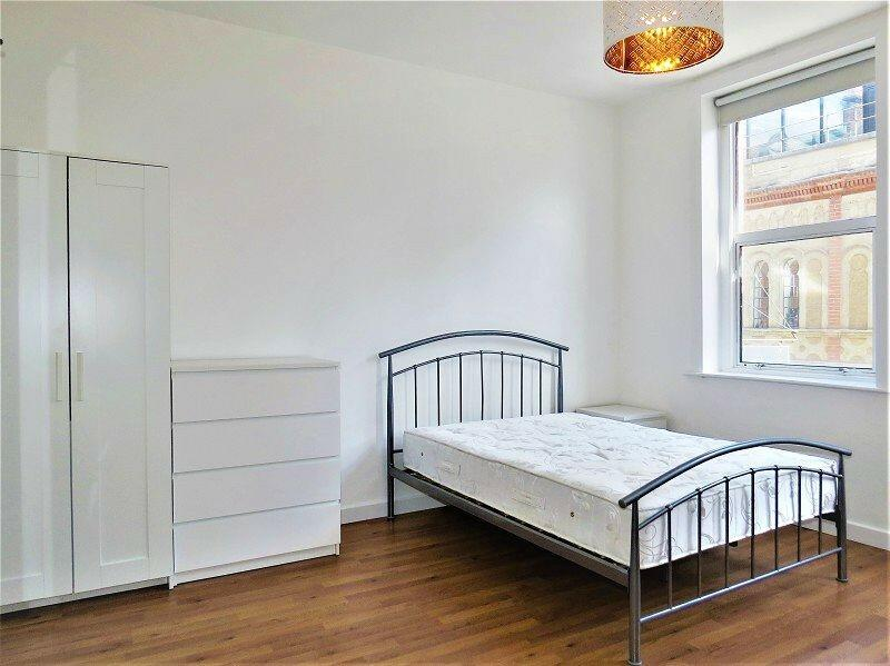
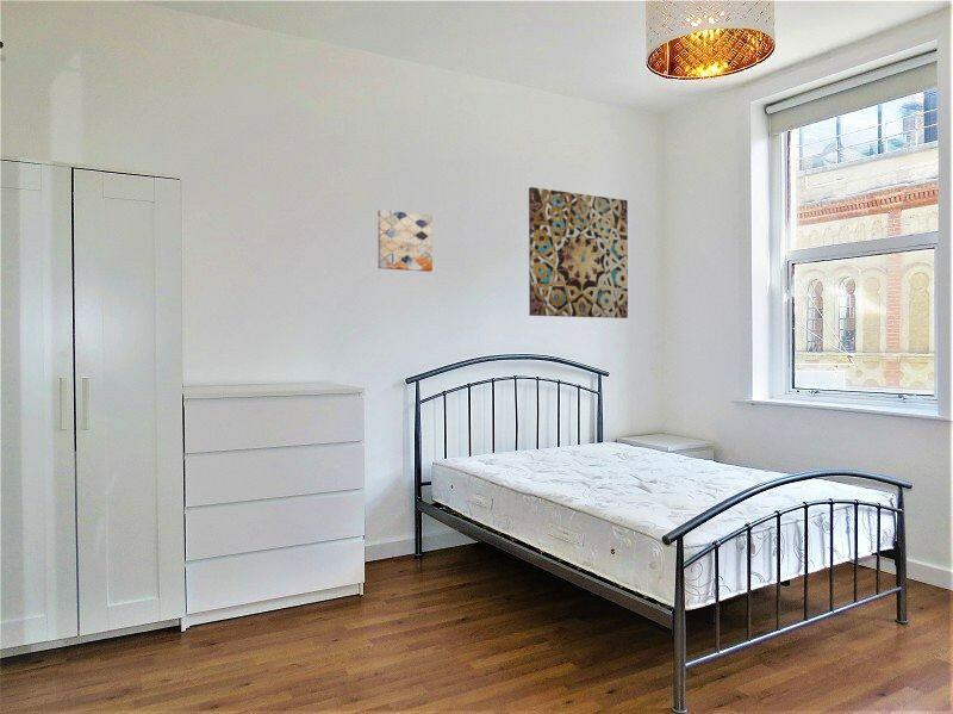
+ wall art [528,186,629,319]
+ wall art [376,209,434,273]
